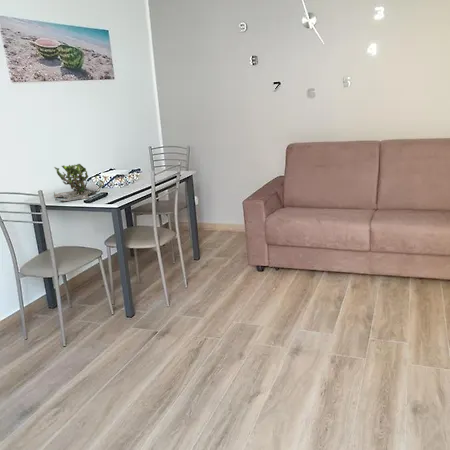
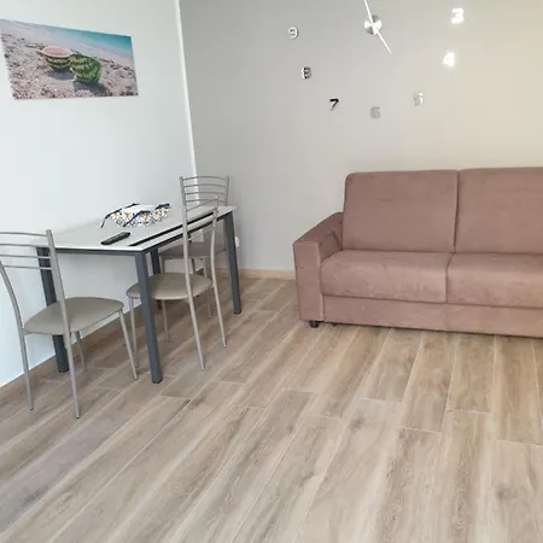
- plant [53,163,105,202]
